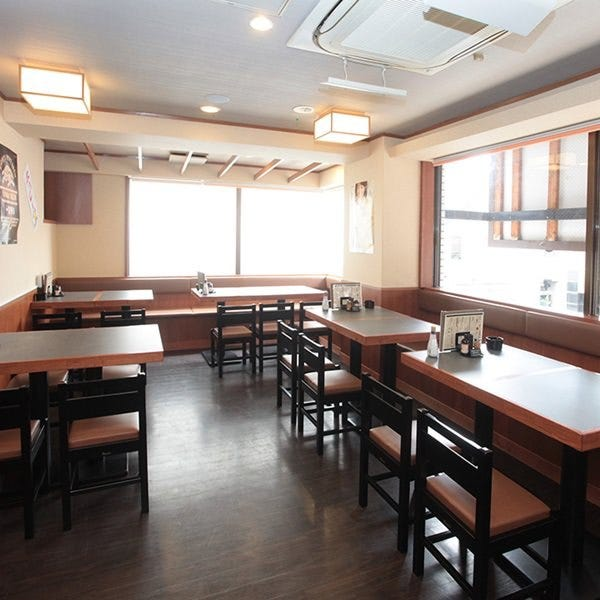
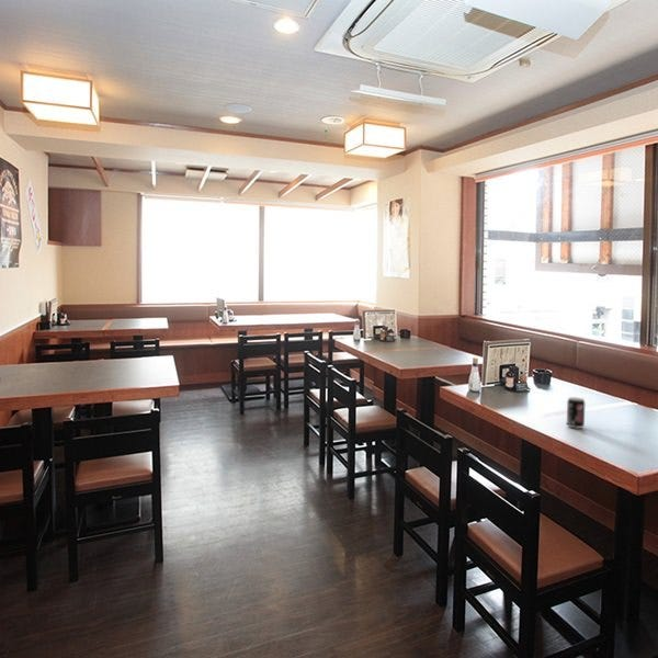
+ beverage can [566,396,586,430]
